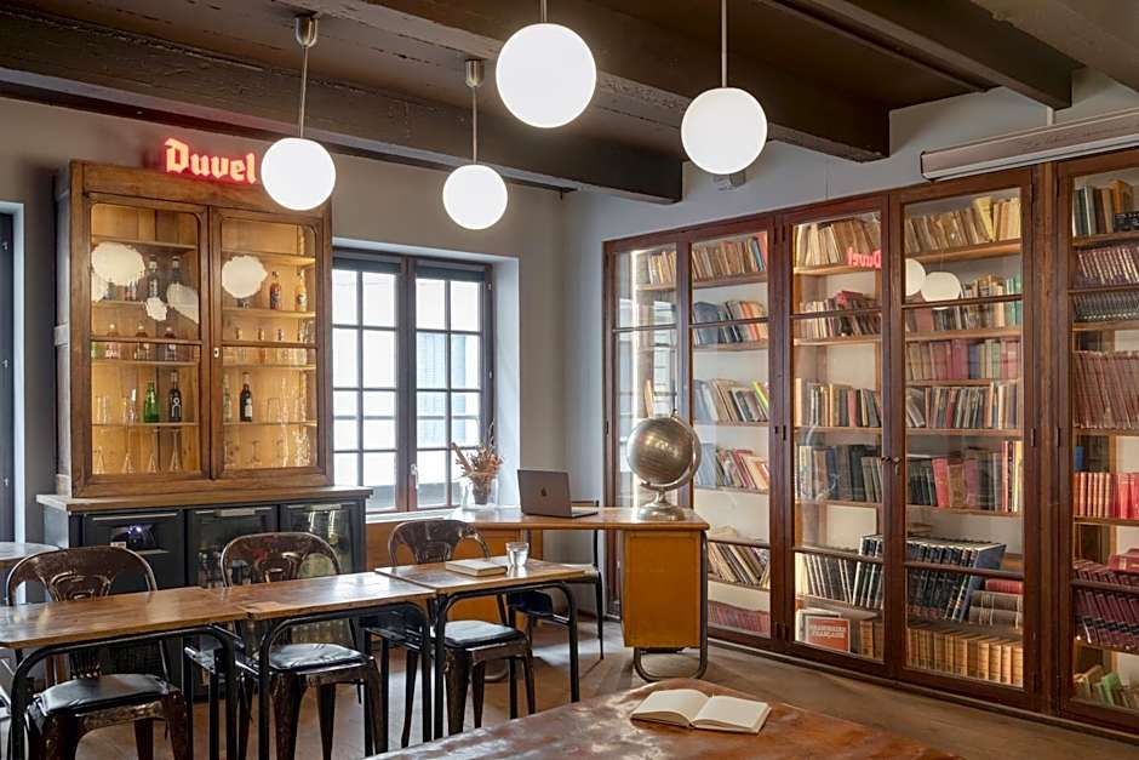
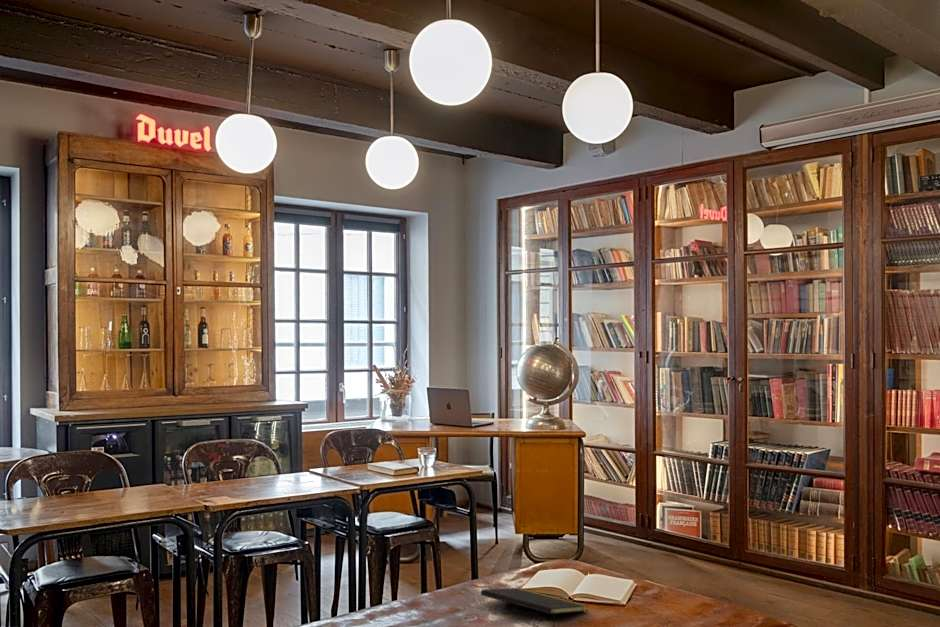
+ notepad [480,587,590,627]
